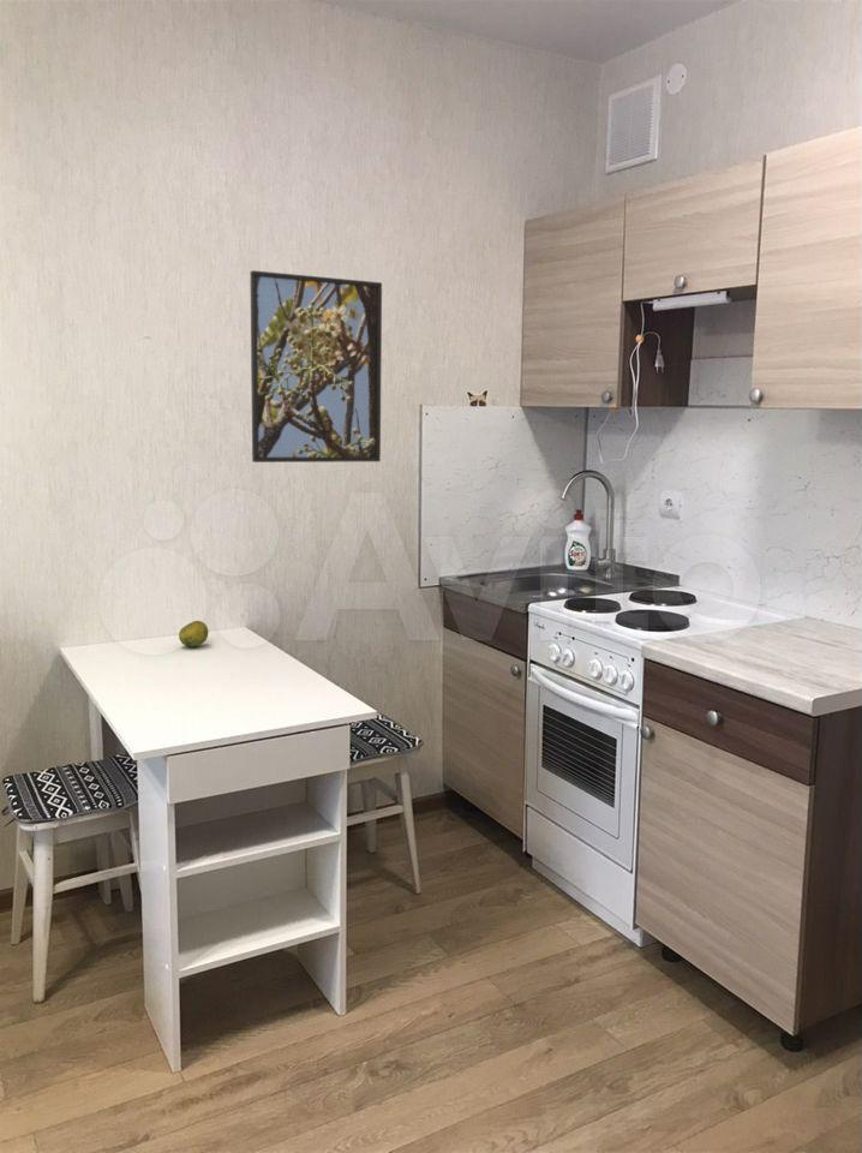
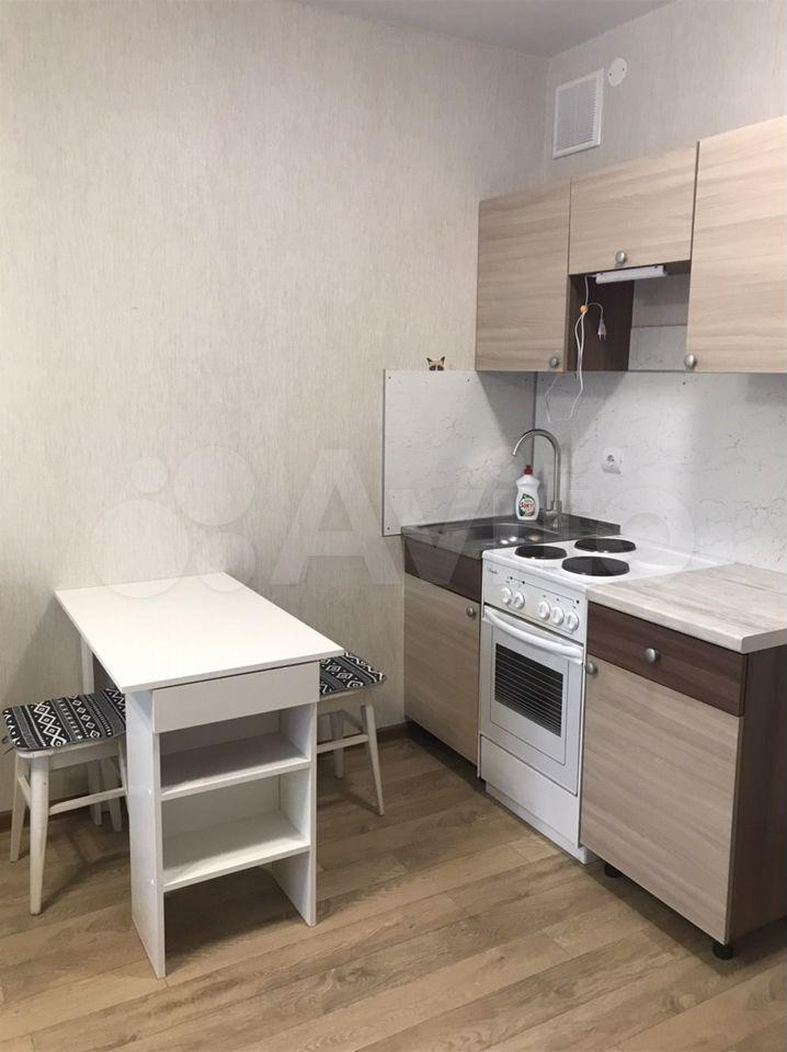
- fruit [178,620,209,649]
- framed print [249,269,383,464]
